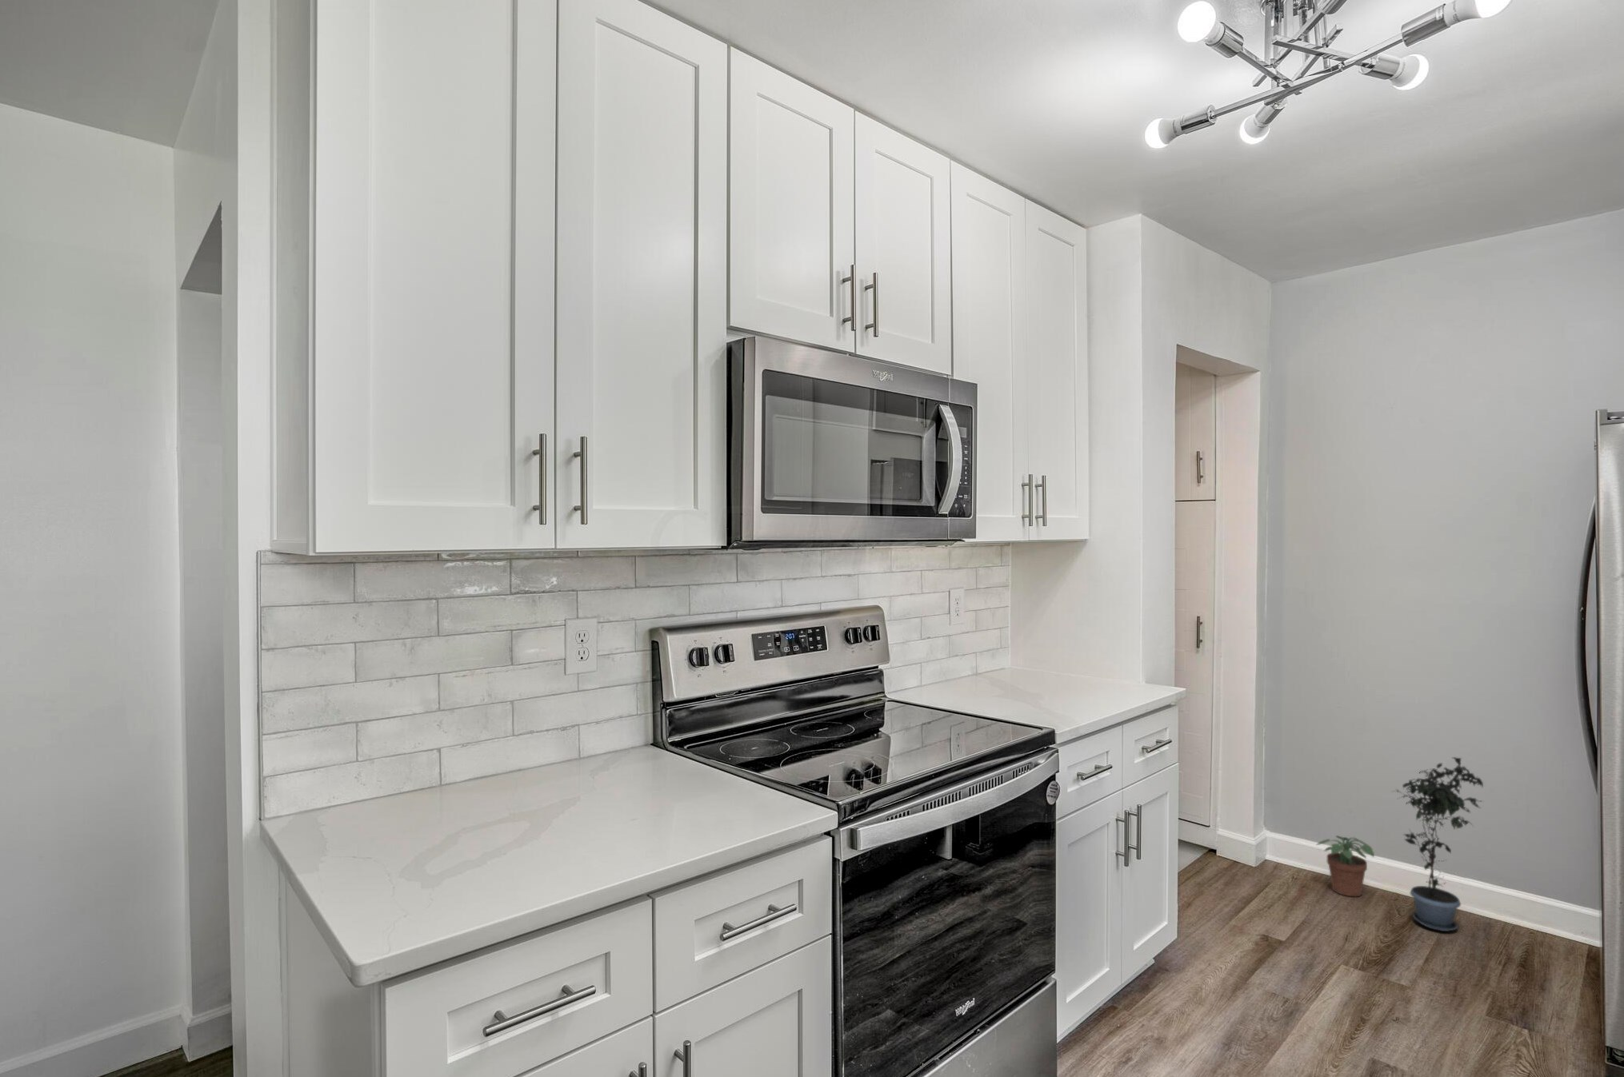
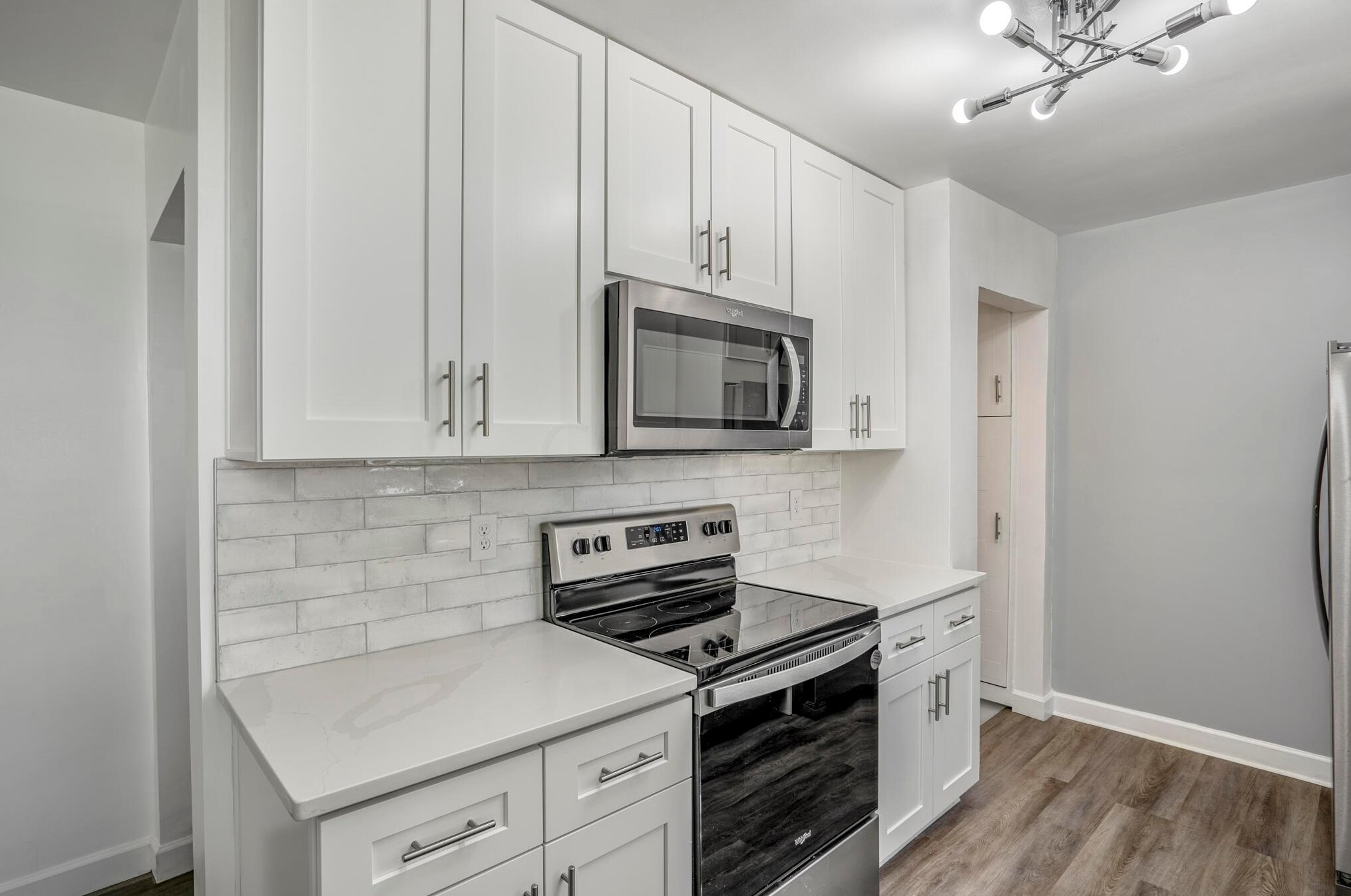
- potted plant [1316,834,1375,898]
- potted plant [1391,756,1485,933]
